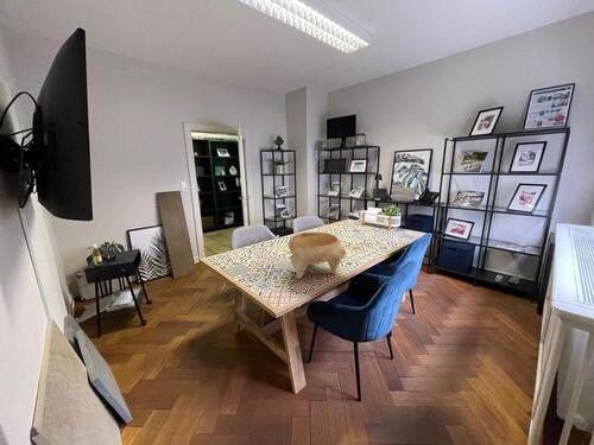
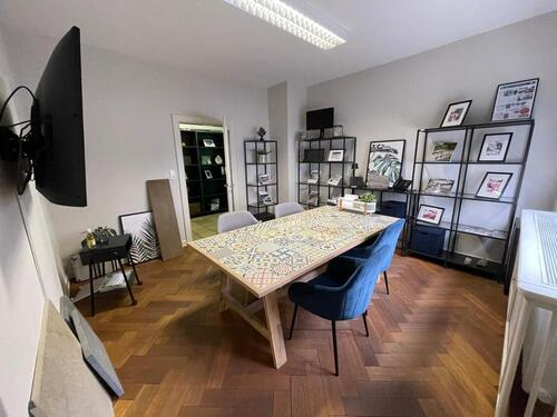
- decorative bowl [287,231,347,280]
